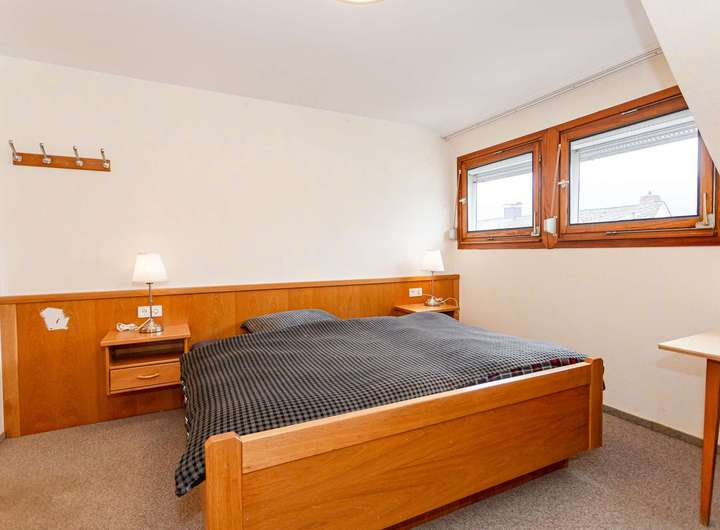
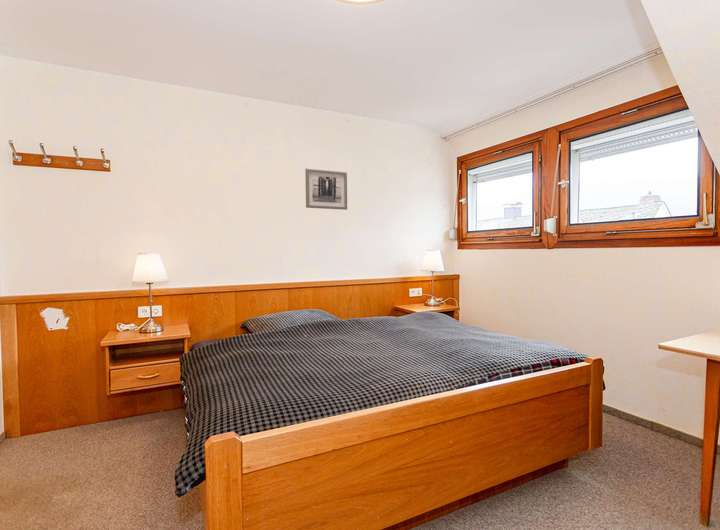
+ wall art [304,167,348,211]
